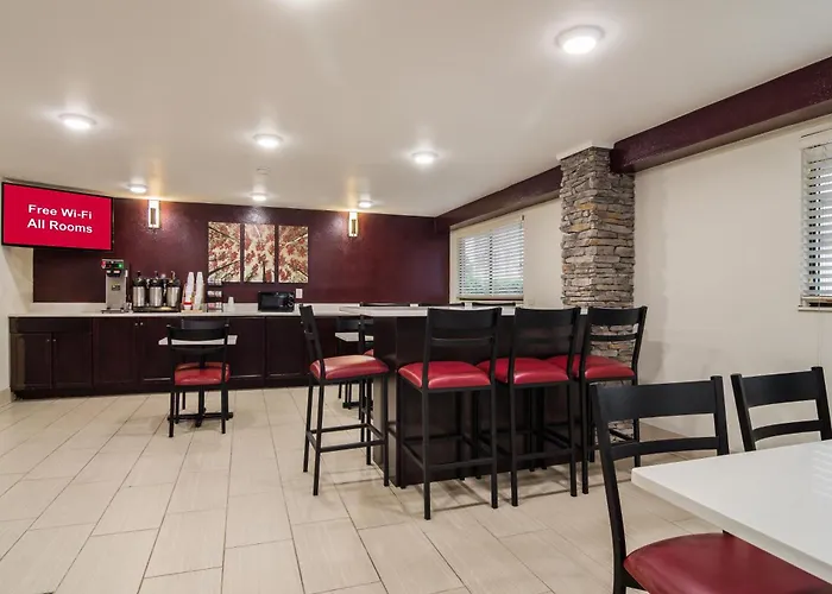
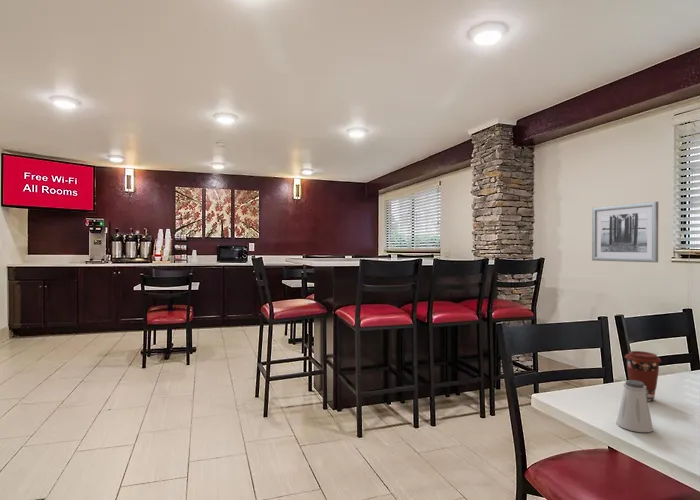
+ coffee cup [624,350,662,402]
+ wall art [591,201,659,263]
+ saltshaker [615,379,655,433]
